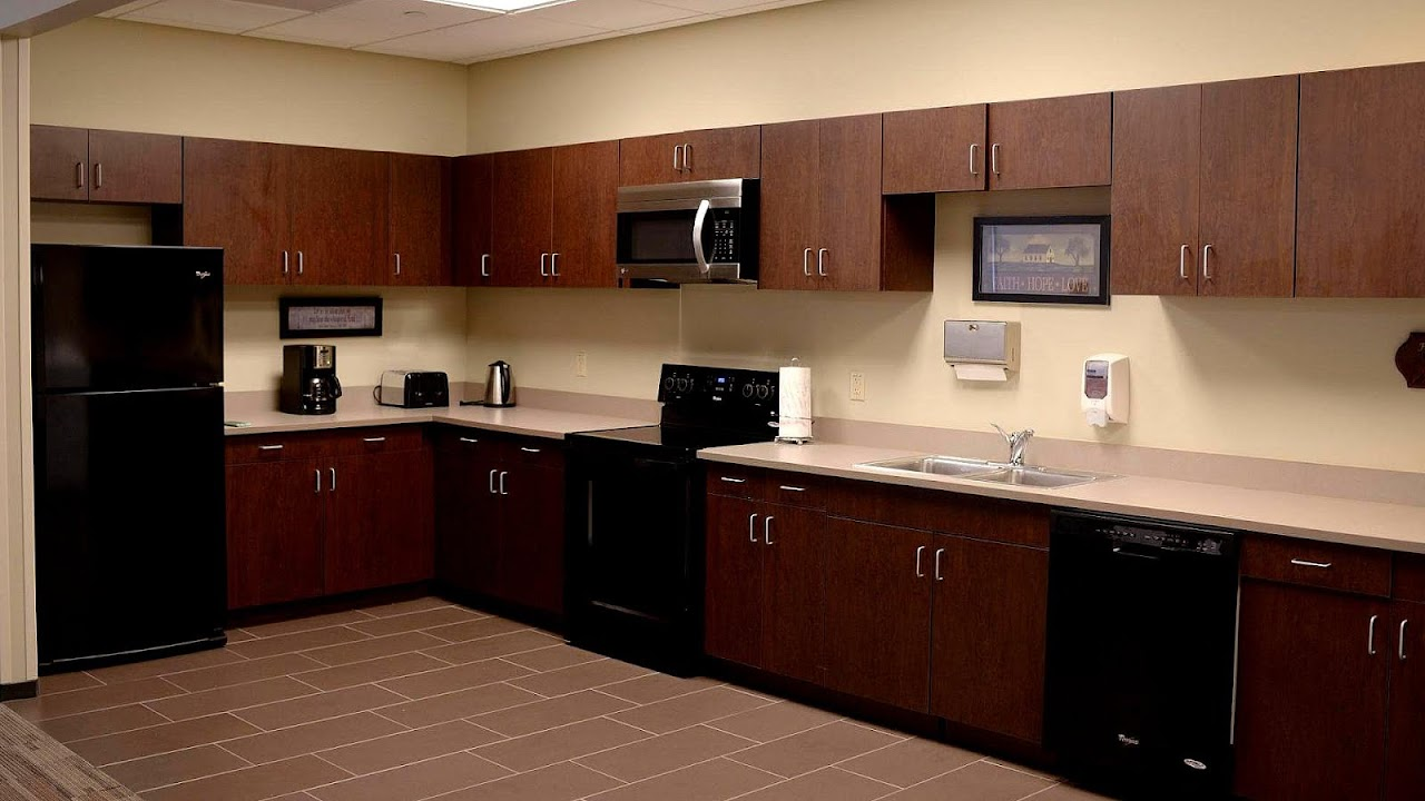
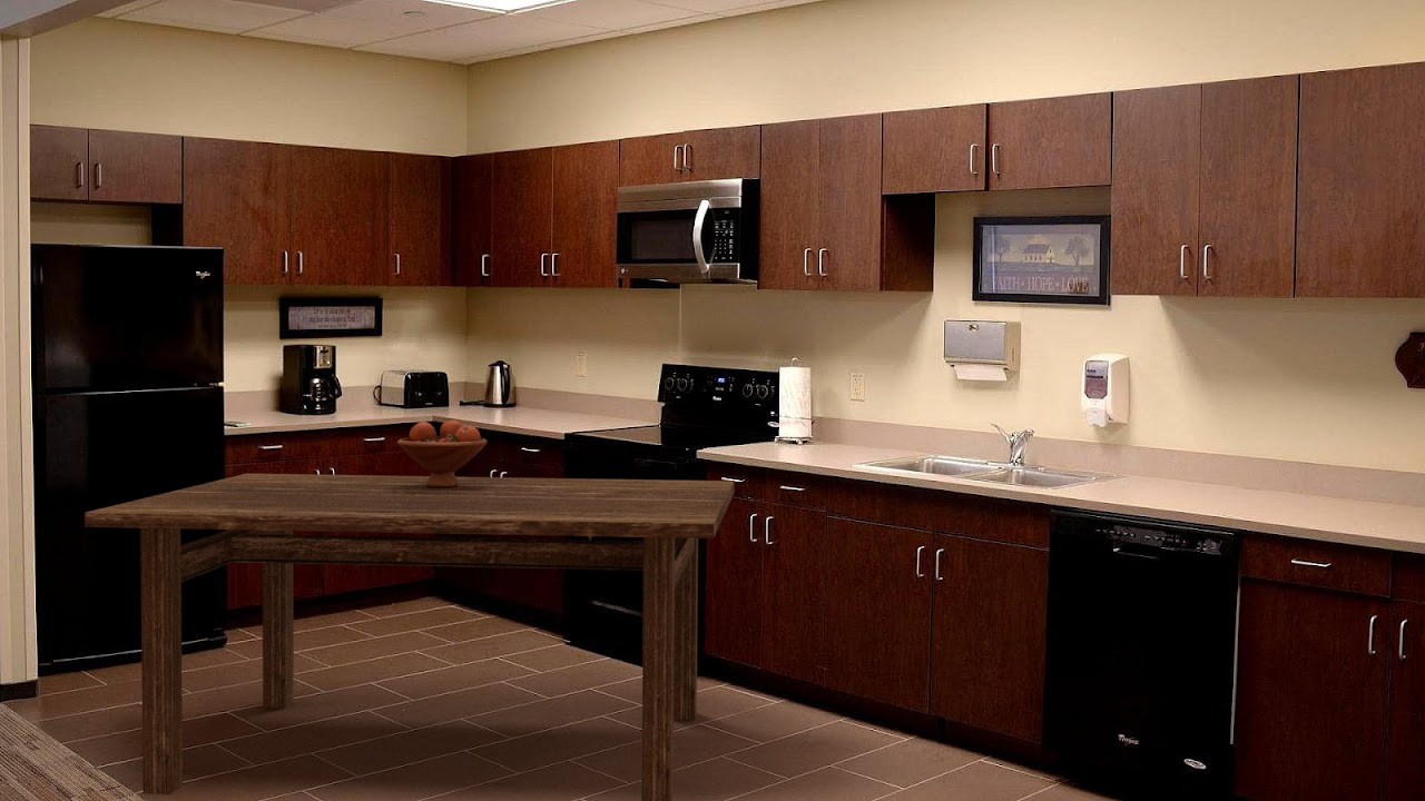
+ dining table [83,473,736,801]
+ fruit bowl [396,419,488,487]
